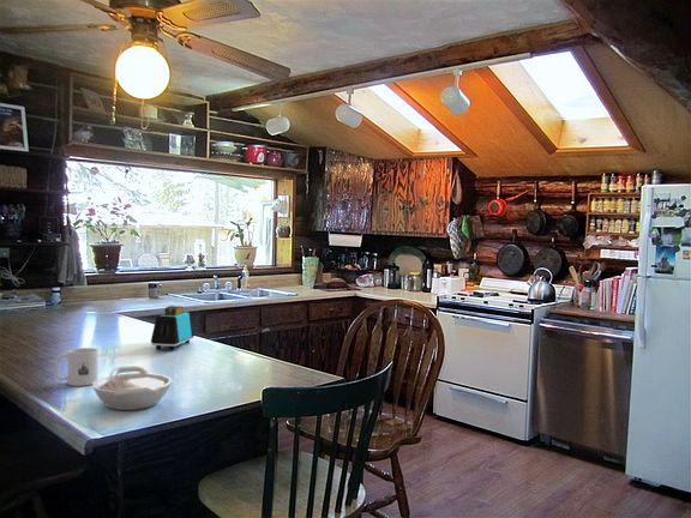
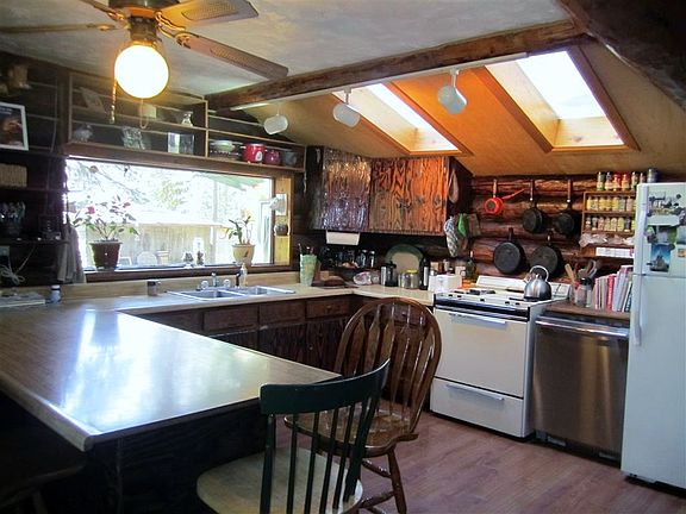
- bowl [91,365,173,411]
- toaster [150,305,196,351]
- mug [54,347,100,387]
